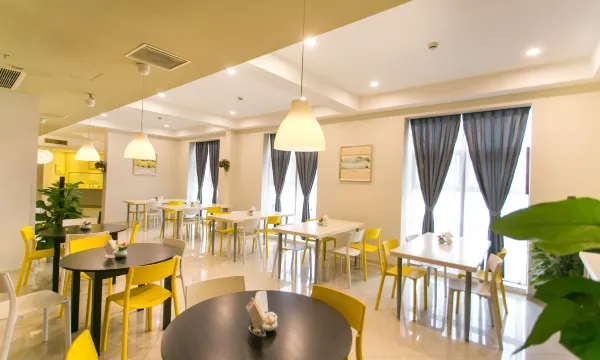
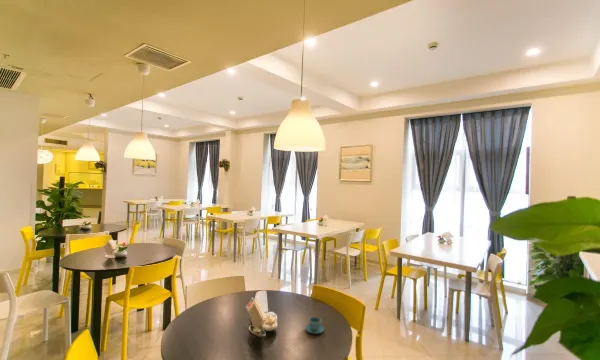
+ teacup [304,316,325,334]
